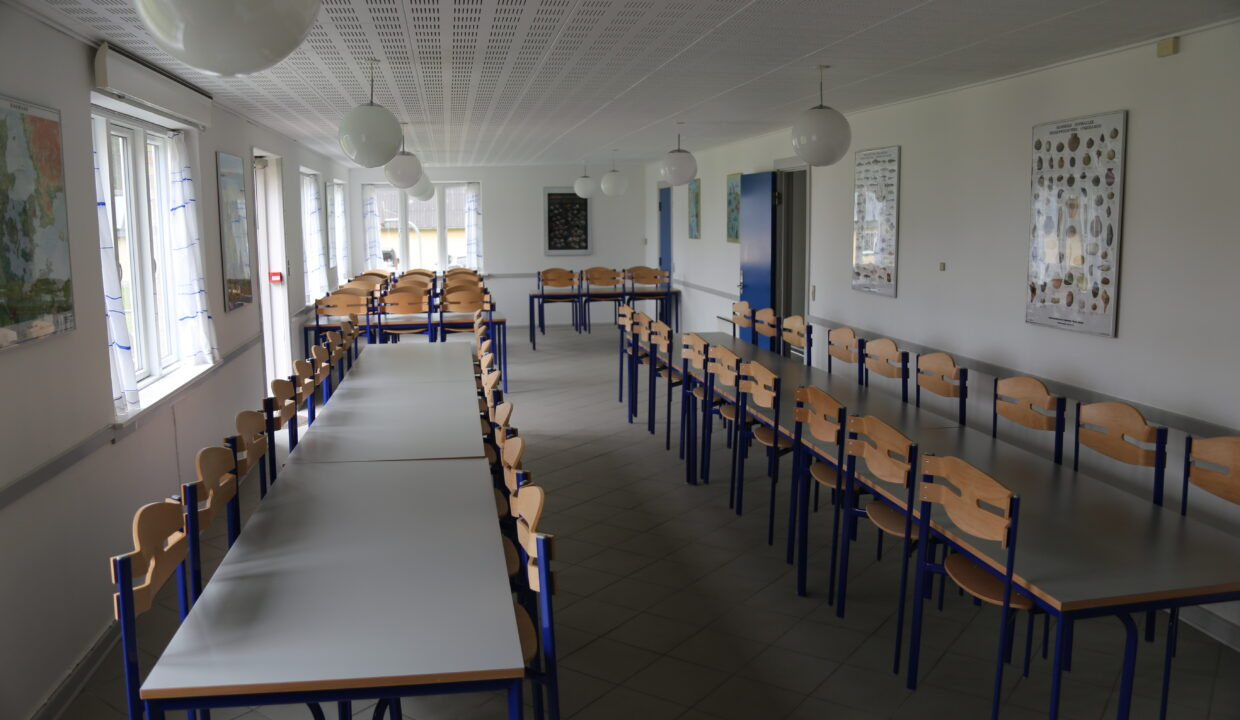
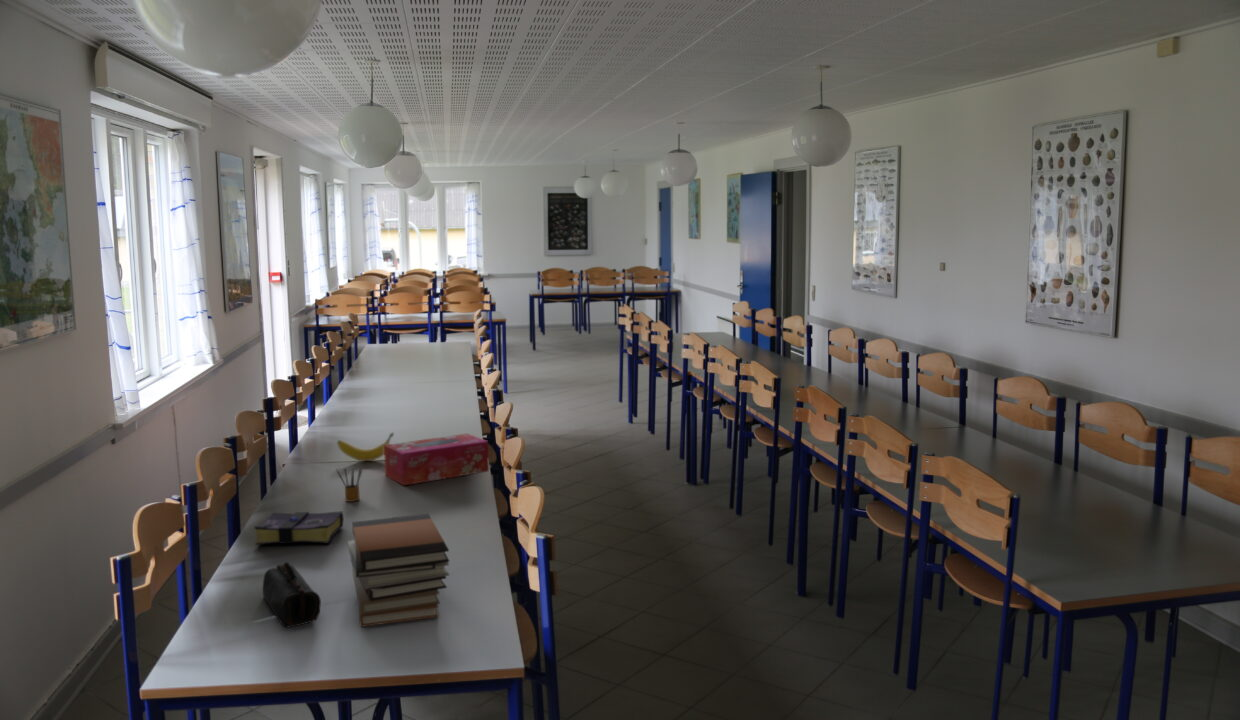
+ pencil box [335,467,364,503]
+ tissue box [384,433,490,487]
+ pencil case [262,560,322,629]
+ banana [336,431,395,462]
+ book [253,510,345,546]
+ book stack [347,513,450,628]
